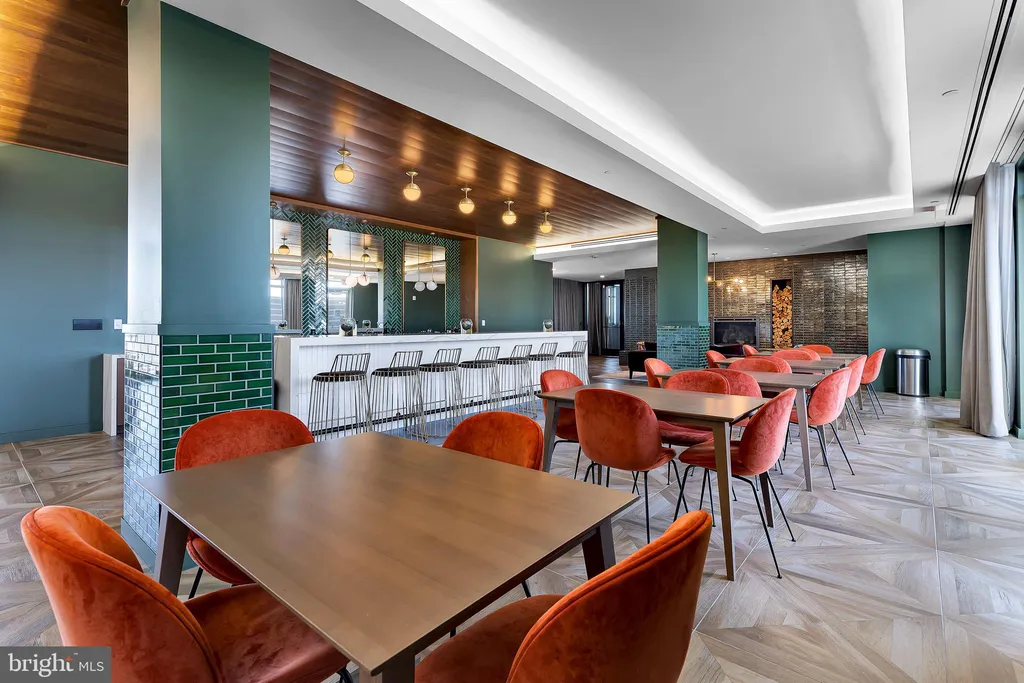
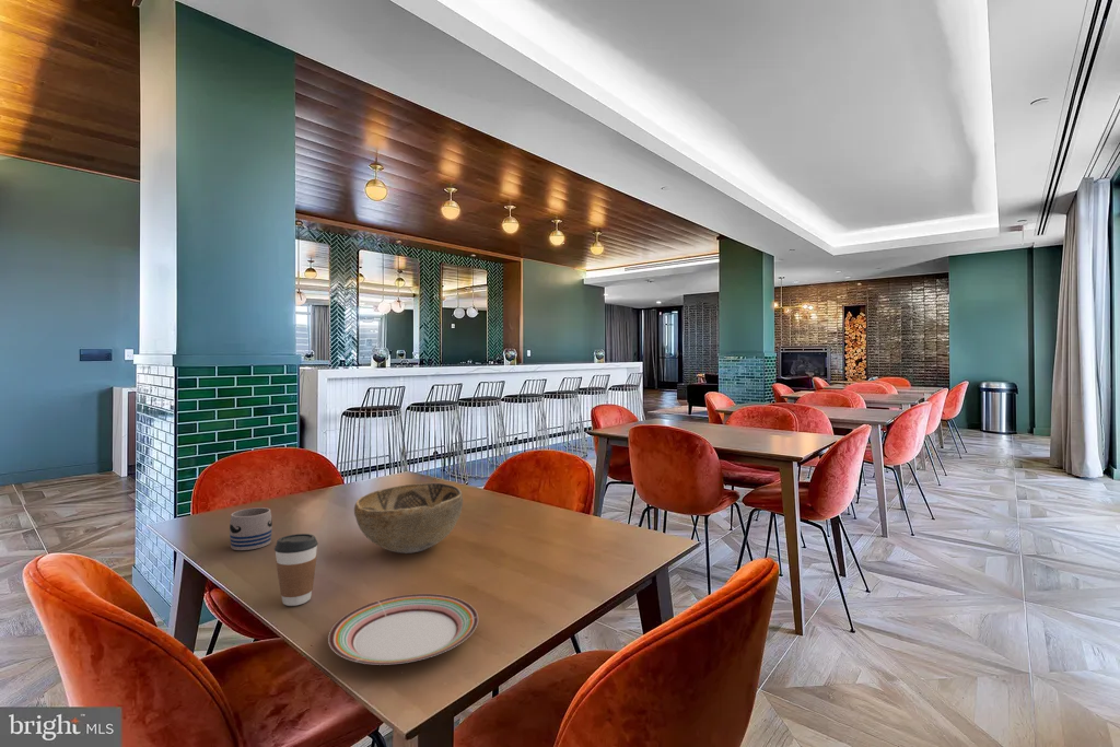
+ mug [229,506,273,551]
+ decorative bowl [353,482,464,555]
+ plate [327,593,479,666]
+ coffee cup [273,533,319,607]
